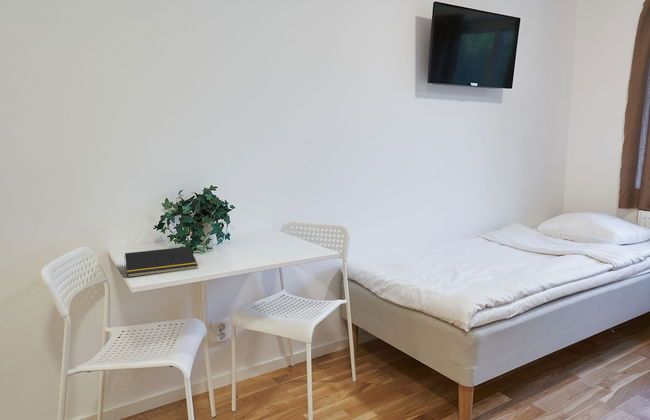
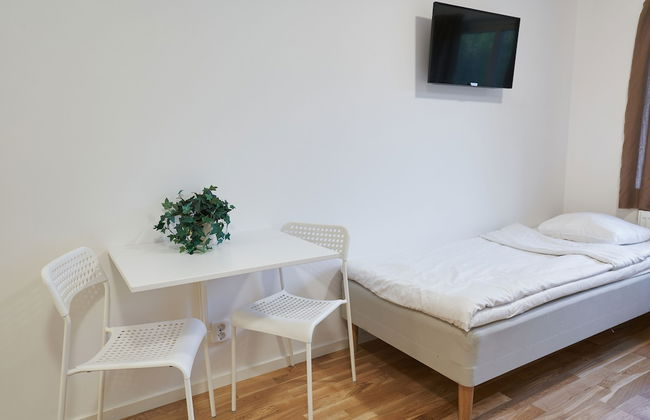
- notepad [123,246,199,278]
